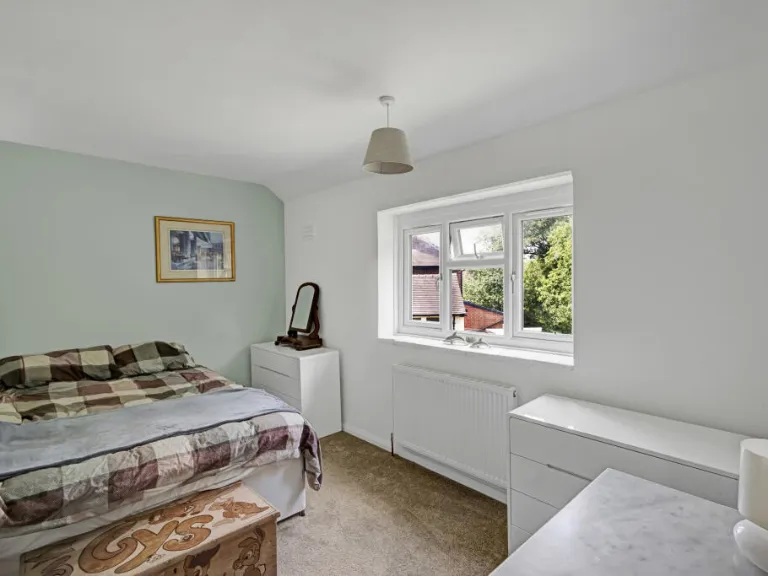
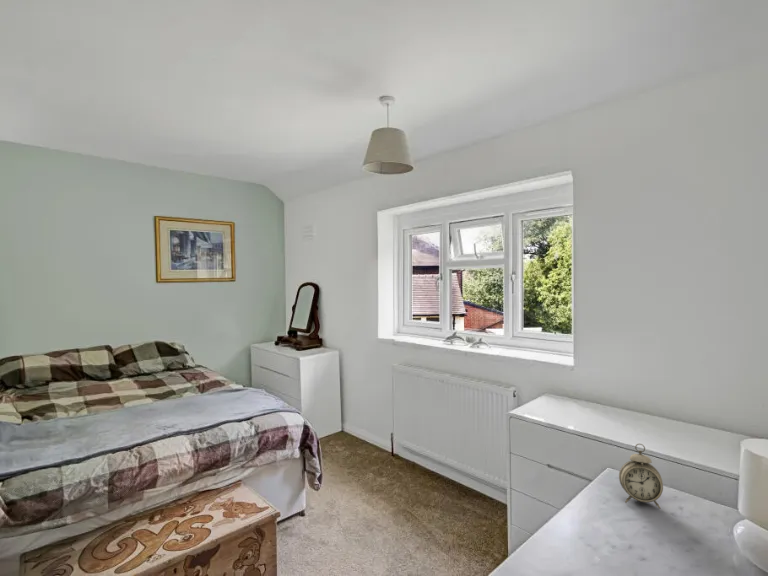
+ alarm clock [618,443,664,510]
